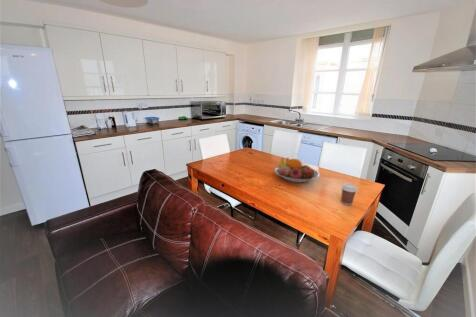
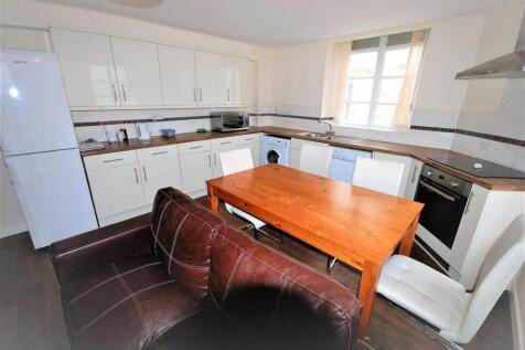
- fruit bowl [273,157,320,183]
- coffee cup [340,182,358,206]
